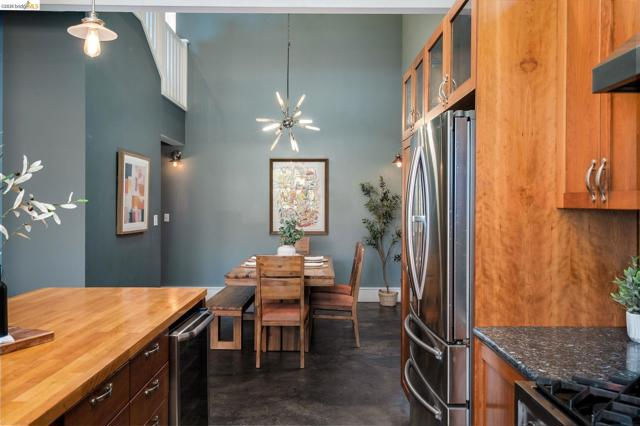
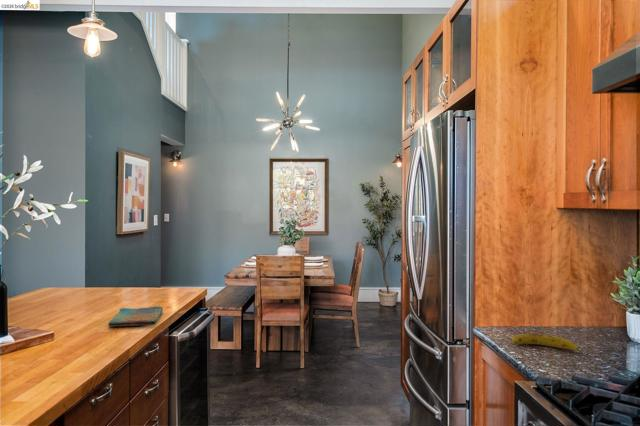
+ fruit [510,333,580,351]
+ dish towel [108,305,164,328]
